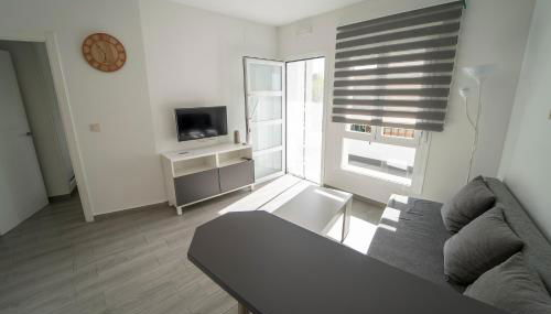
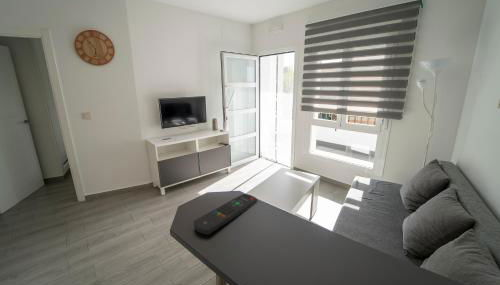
+ remote control [193,193,258,235]
